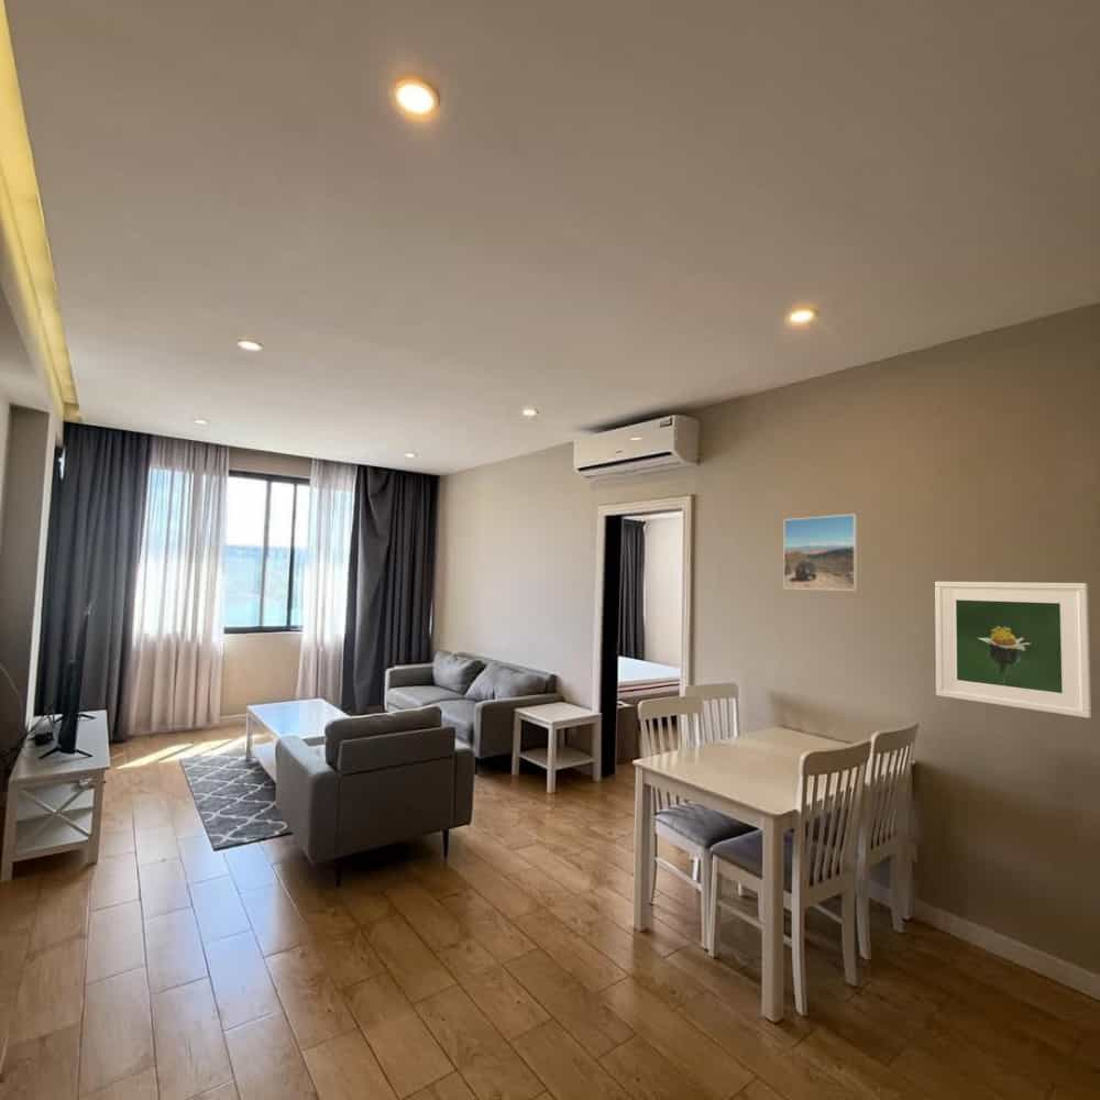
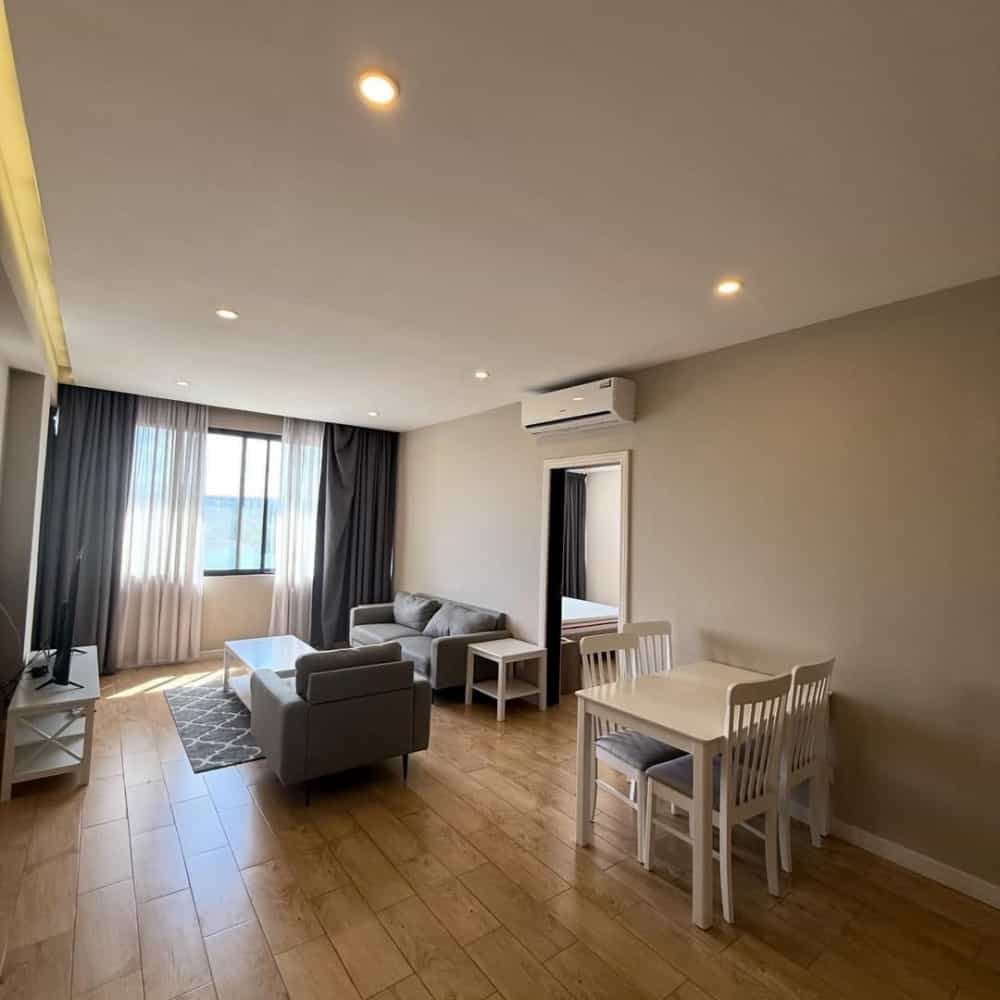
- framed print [782,513,859,592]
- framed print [934,581,1092,719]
